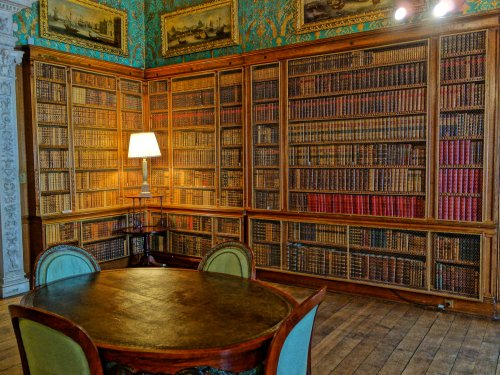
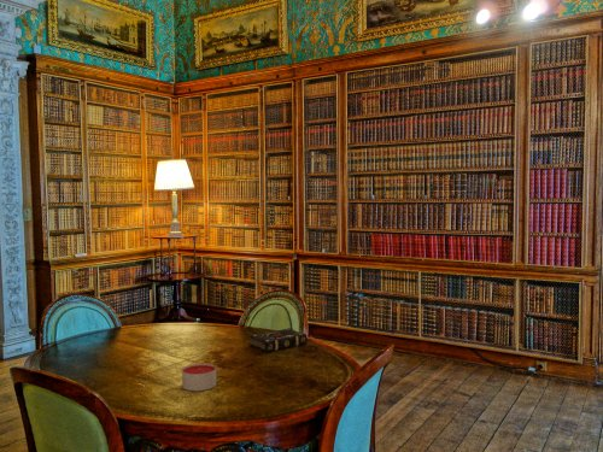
+ candle [181,363,217,392]
+ book [247,327,309,353]
